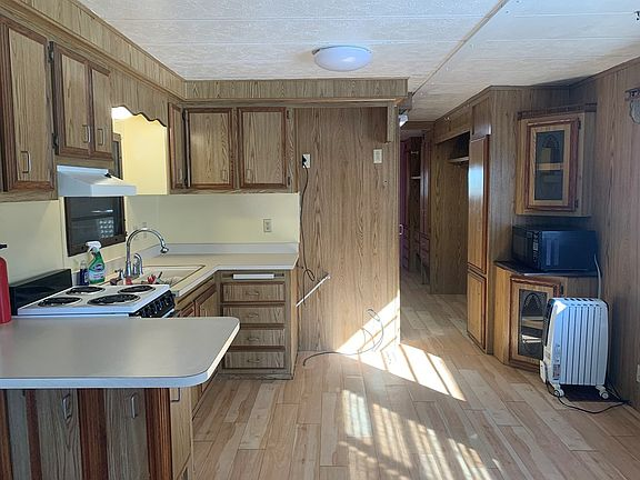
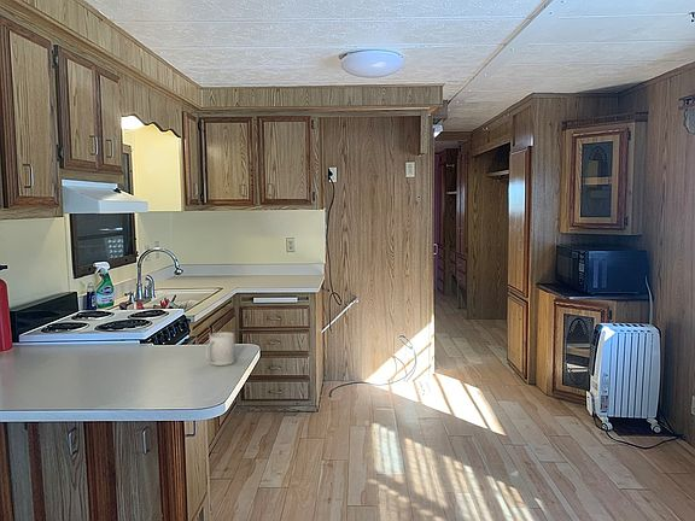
+ mug [204,332,236,367]
